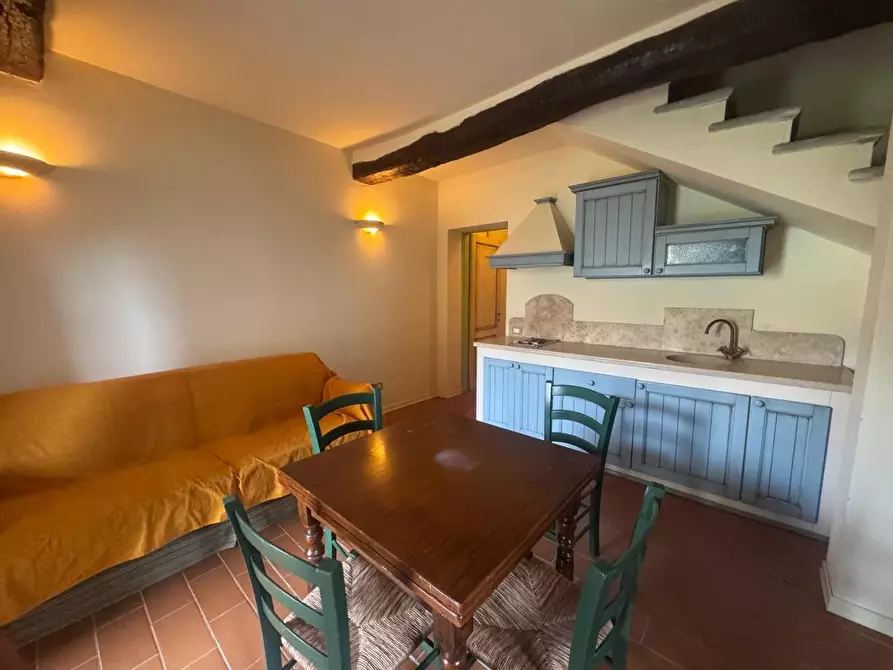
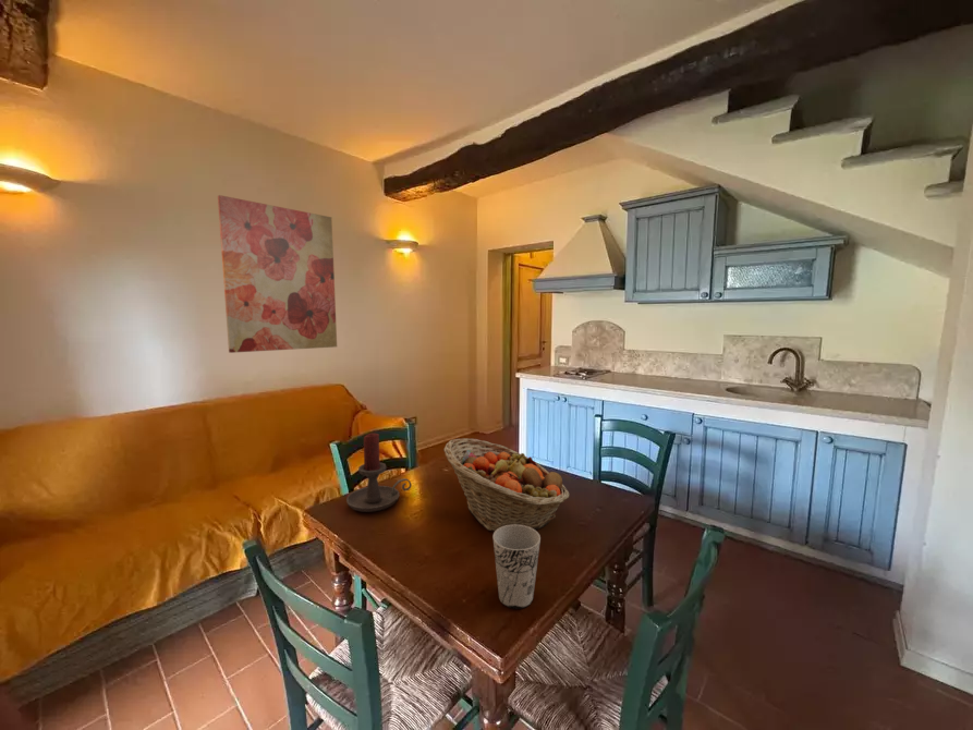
+ fruit basket [442,437,570,533]
+ candle holder [345,433,413,513]
+ wall art [217,194,338,354]
+ cup [491,525,542,610]
